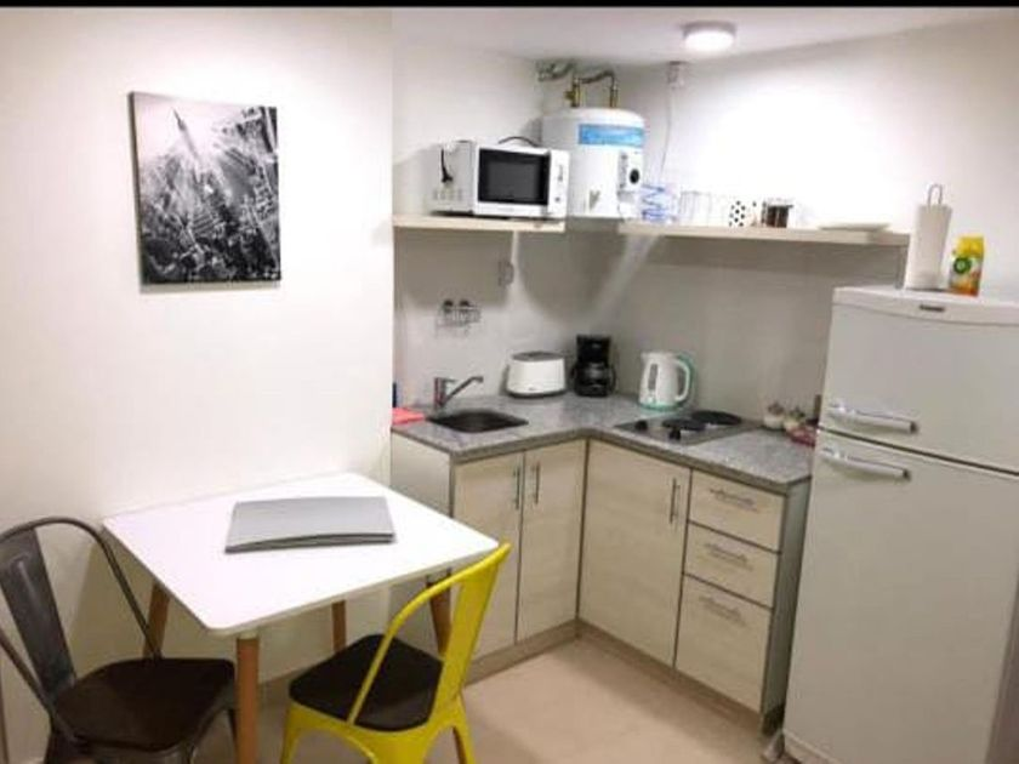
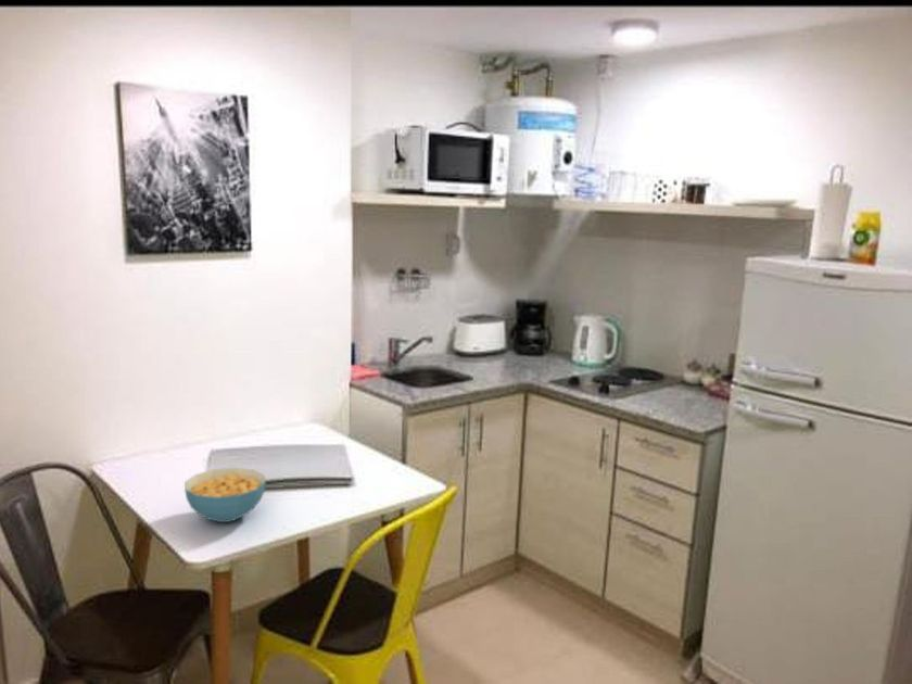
+ cereal bowl [183,467,267,523]
